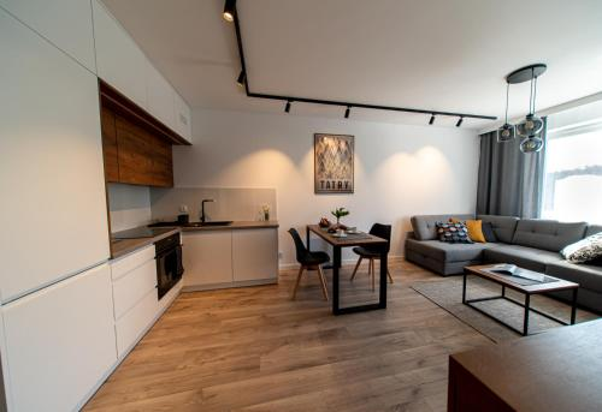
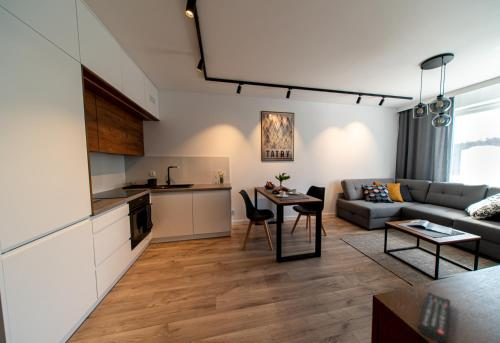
+ remote control [417,291,451,343]
